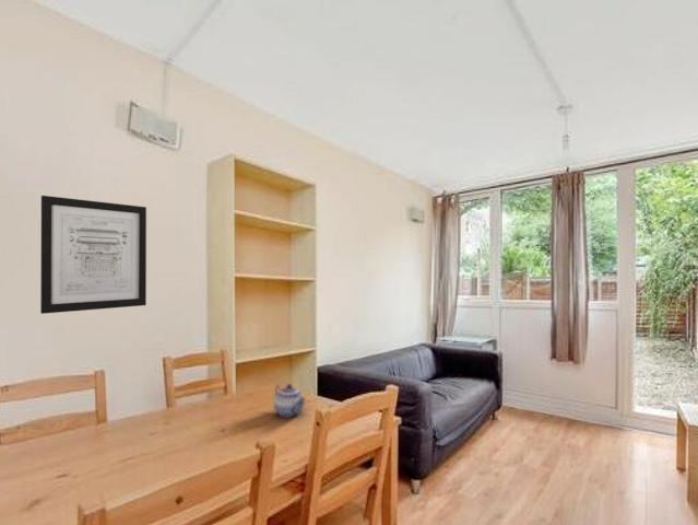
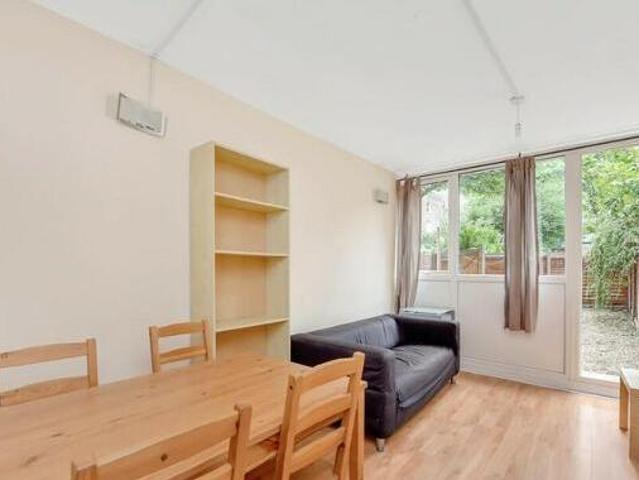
- wall art [39,195,147,315]
- teapot [273,383,306,419]
